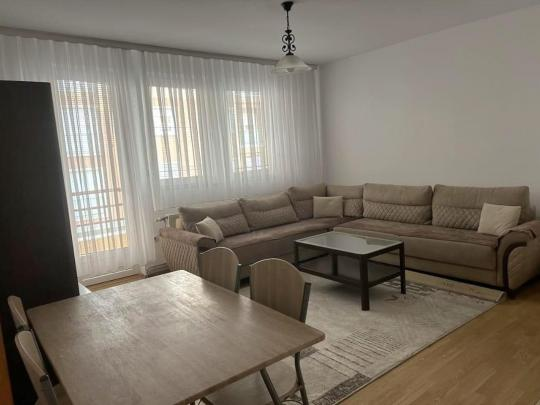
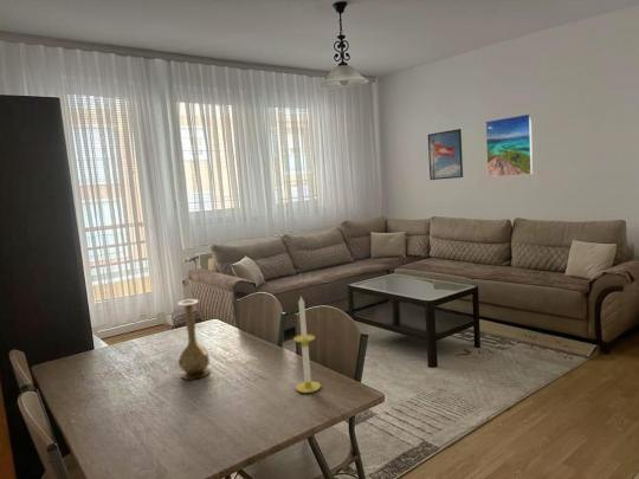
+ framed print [484,112,534,179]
+ candle [292,296,322,394]
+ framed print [427,128,464,181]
+ vase [176,298,212,381]
